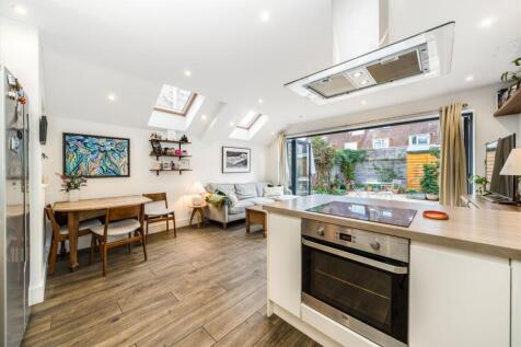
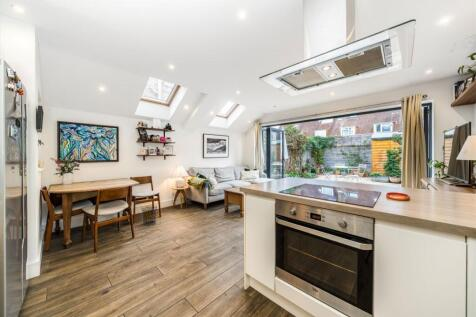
+ waste bin [140,205,158,227]
